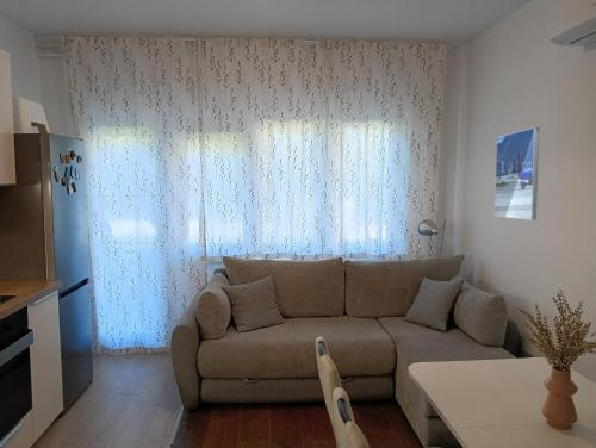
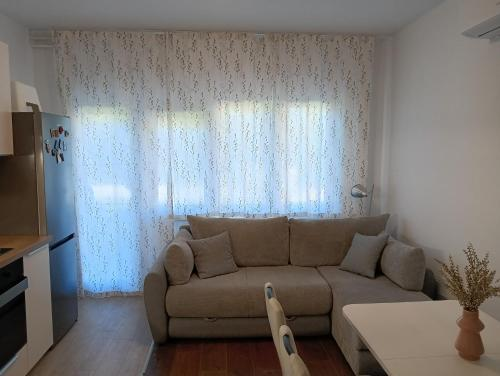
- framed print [493,126,540,220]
